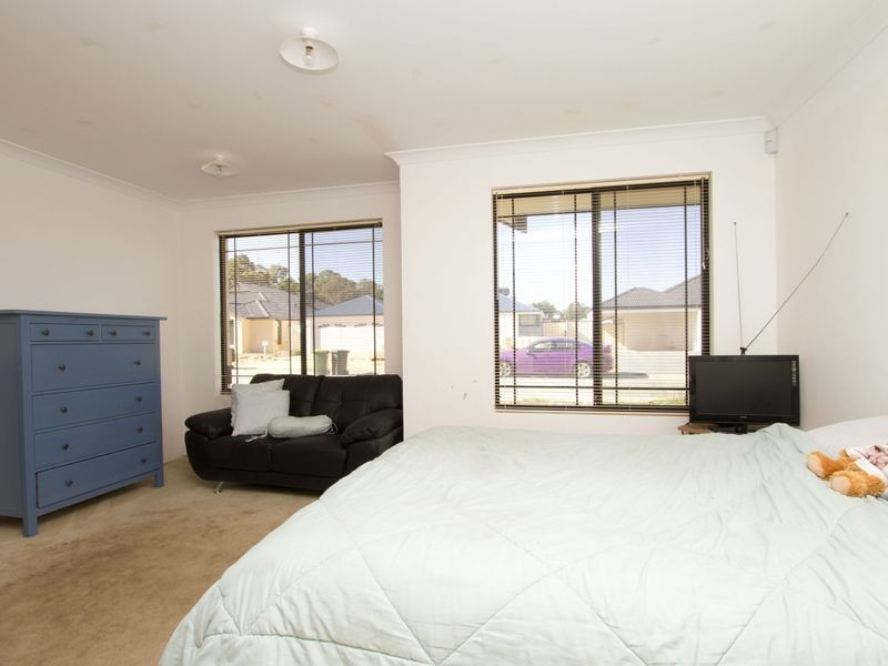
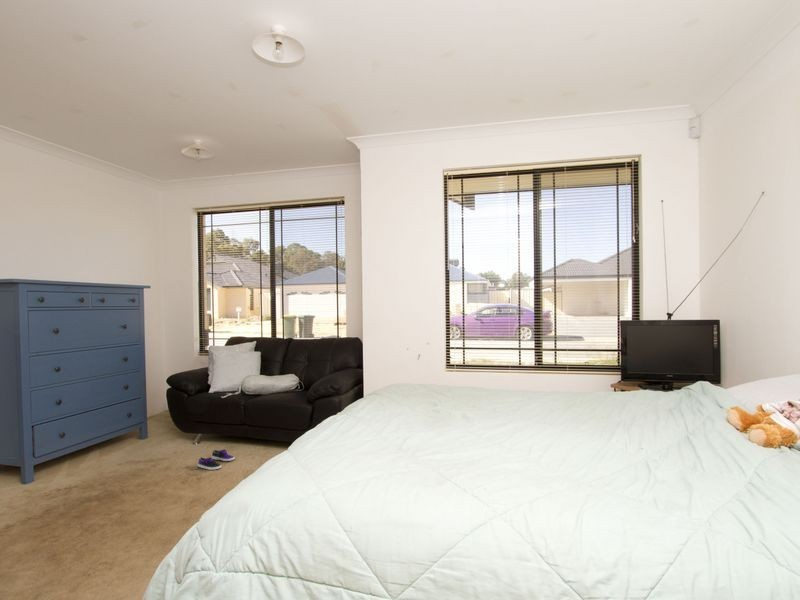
+ shoe [197,448,235,471]
